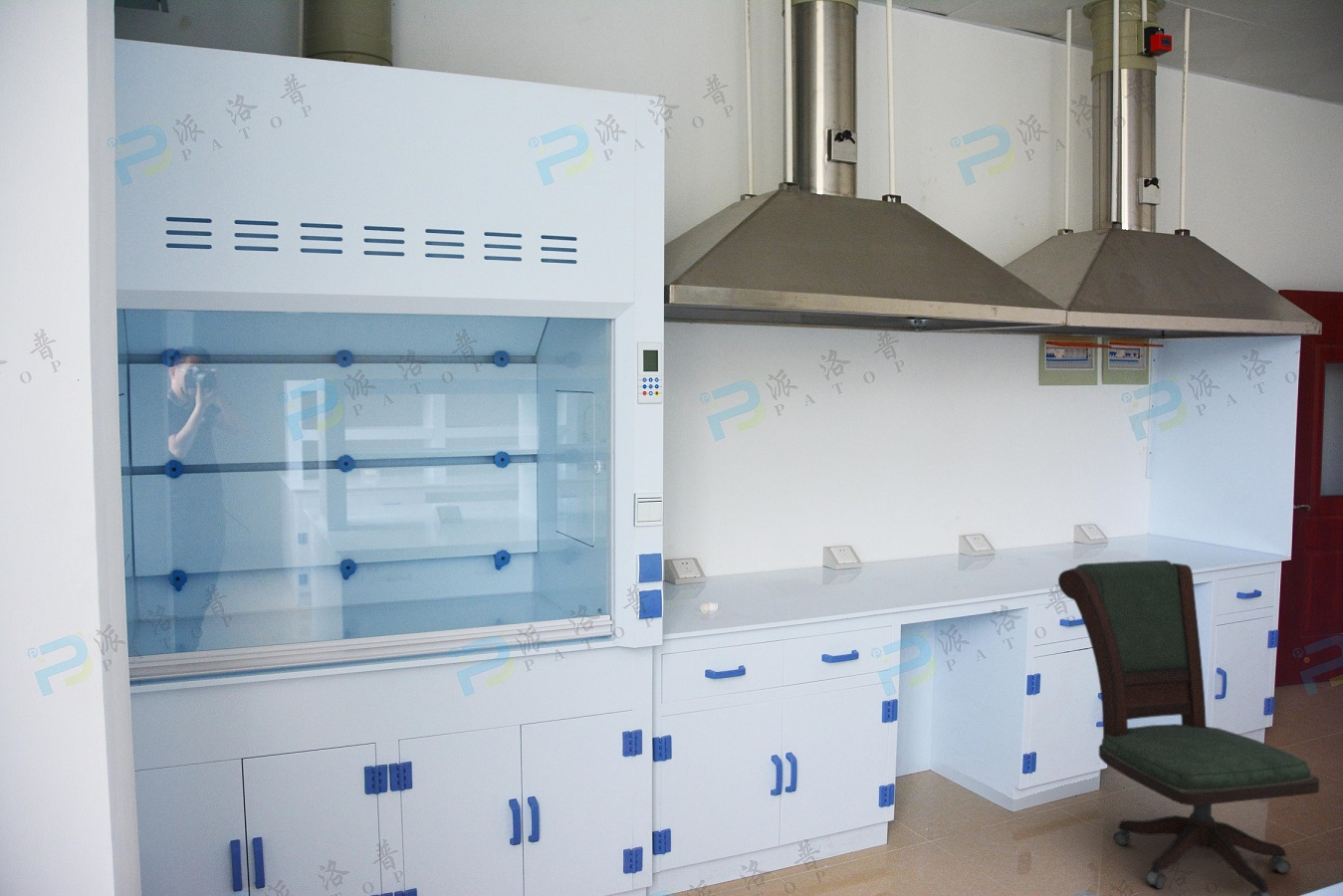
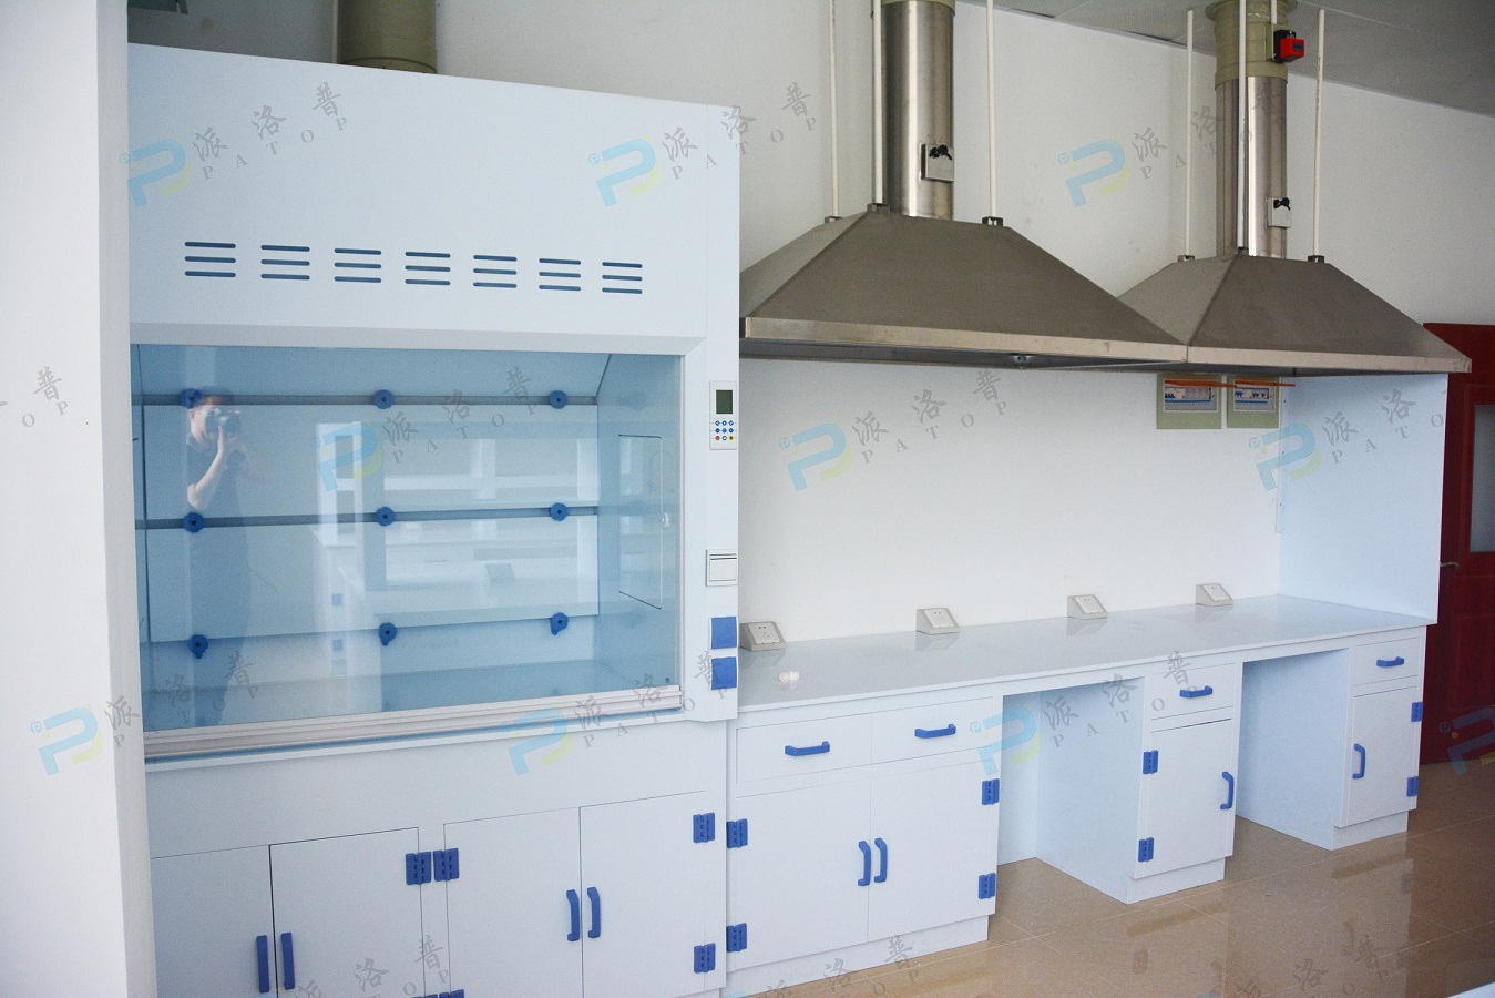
- office chair [1057,560,1320,896]
